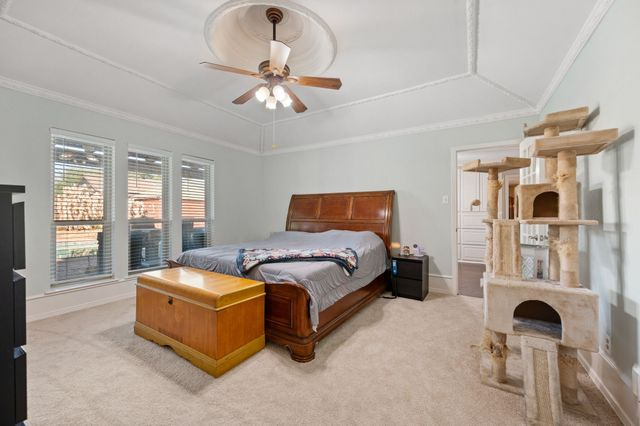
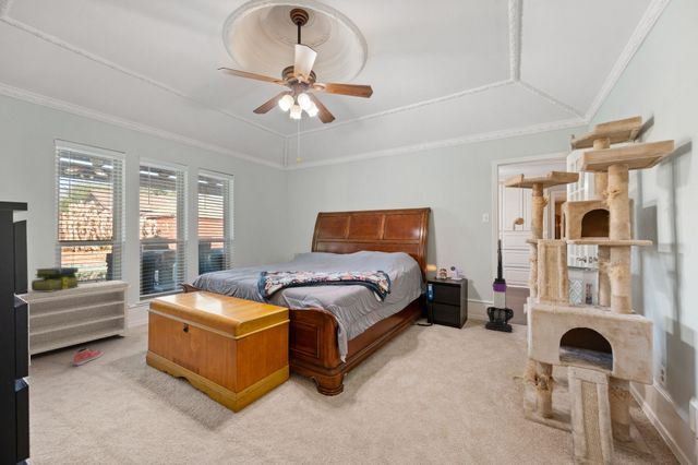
+ shoe [72,347,104,367]
+ bench [20,279,134,356]
+ vacuum cleaner [484,238,515,333]
+ stack of books [31,266,81,291]
